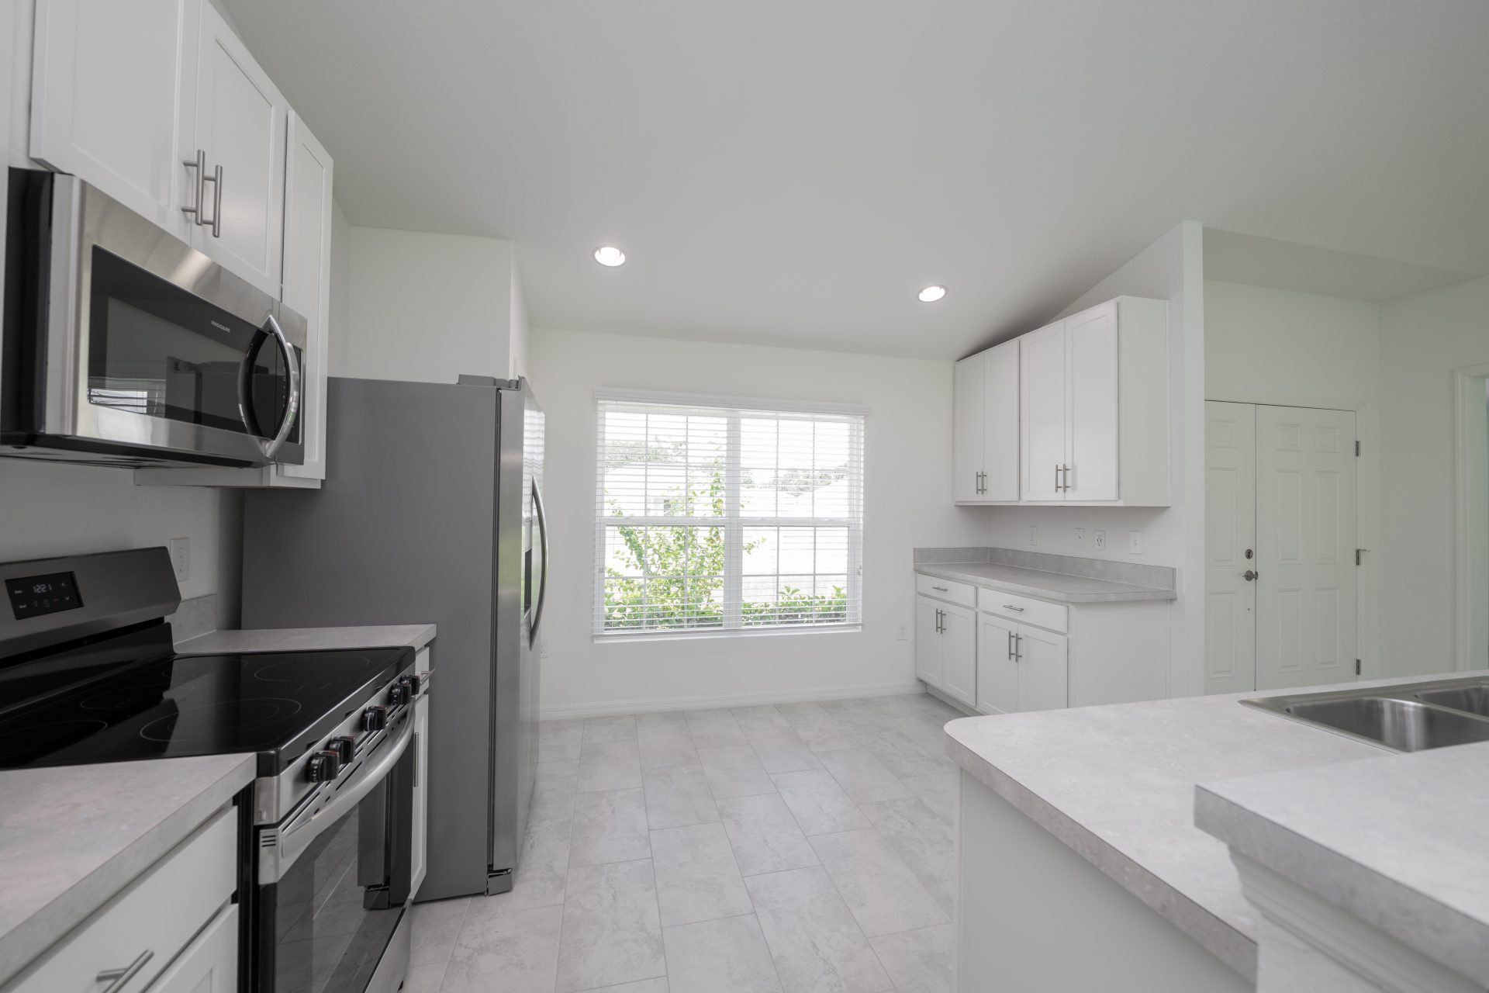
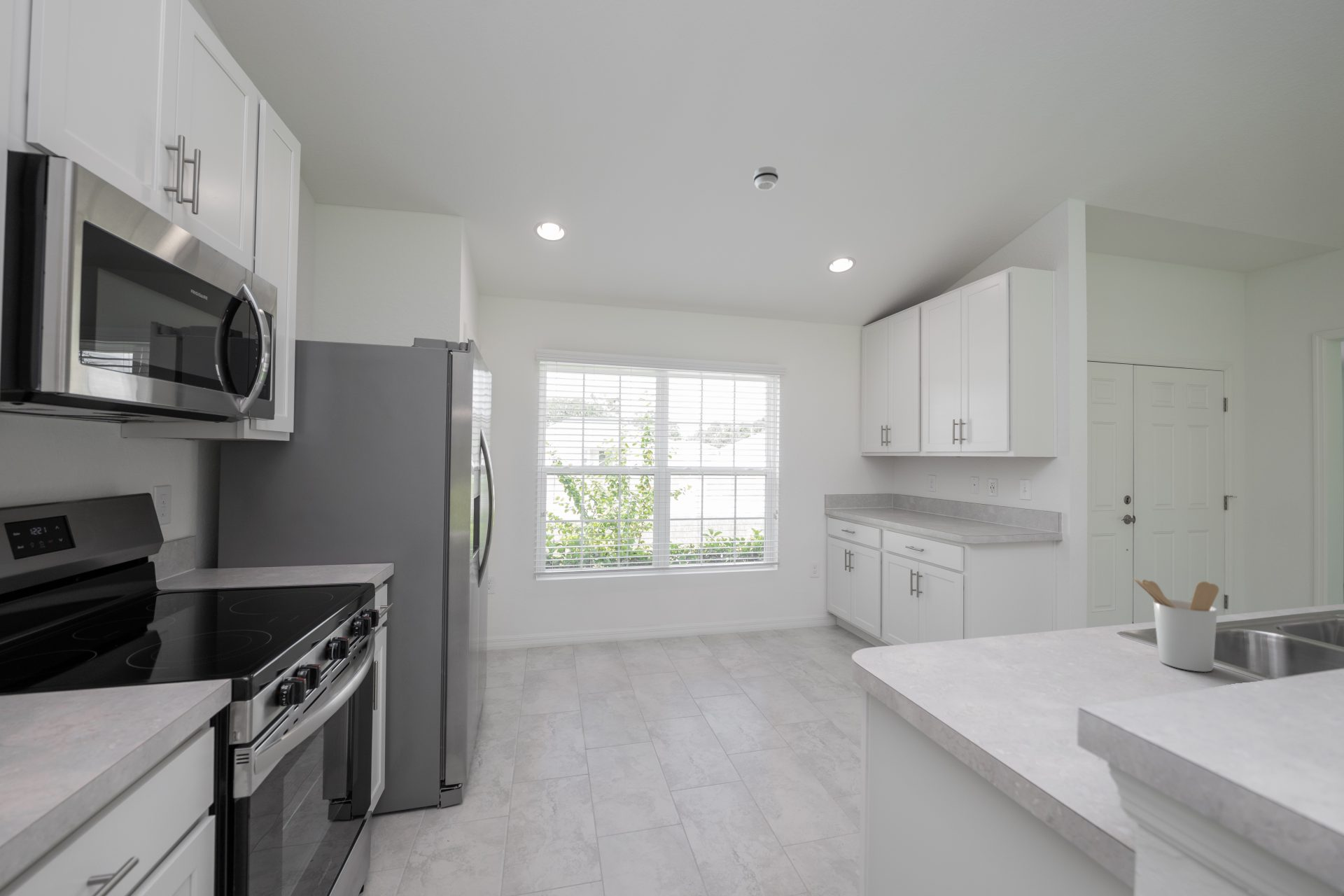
+ utensil holder [1131,576,1219,673]
+ smoke detector [752,166,779,191]
